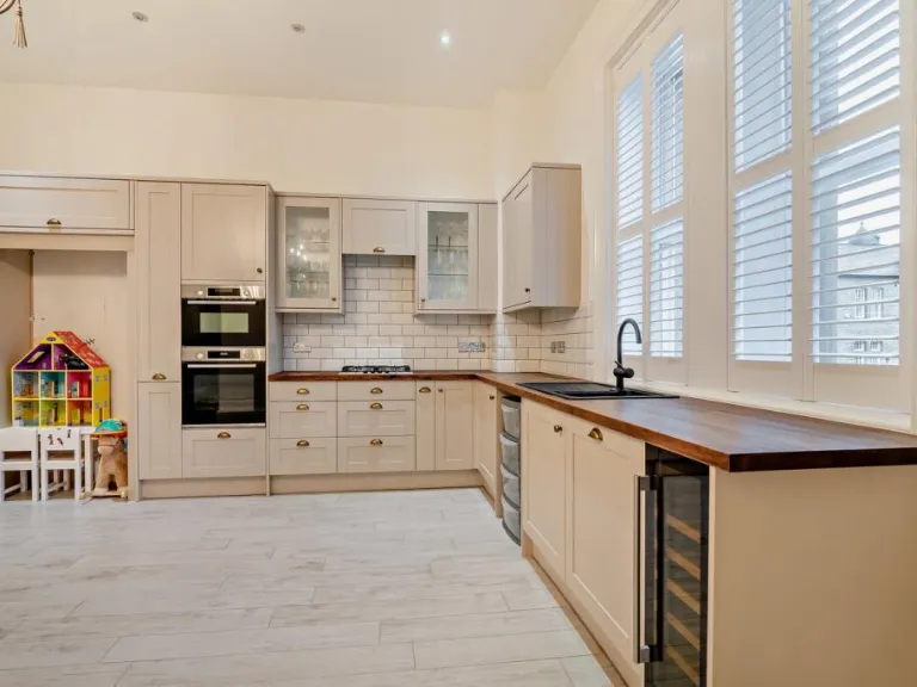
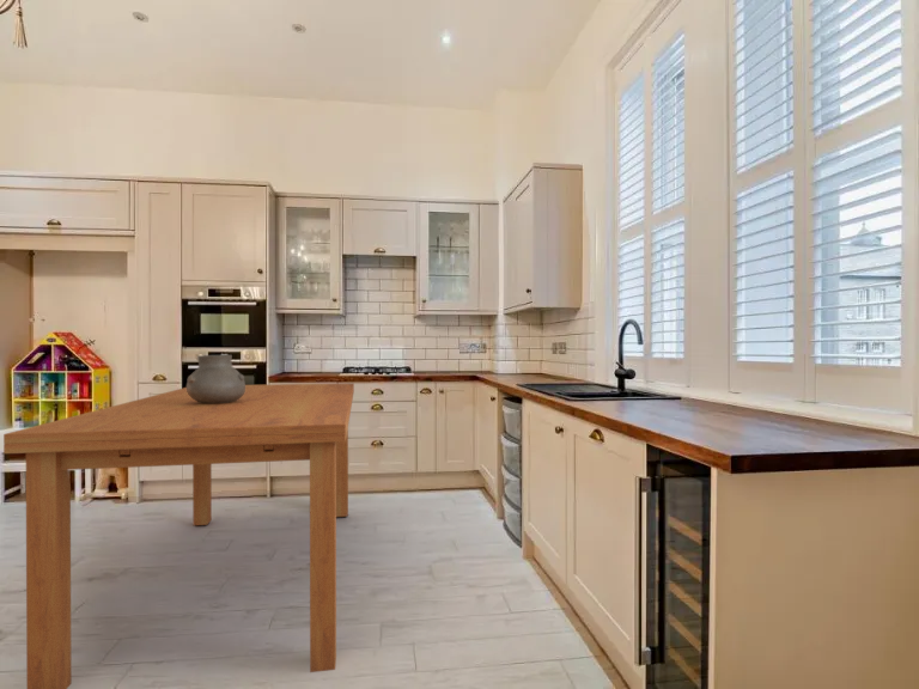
+ vase [185,354,247,403]
+ dining table [2,382,355,689]
